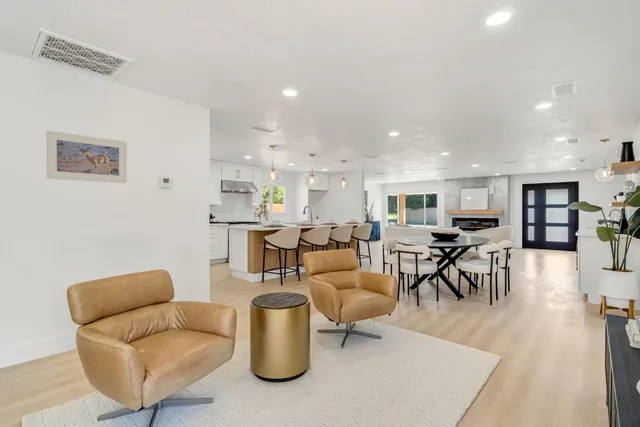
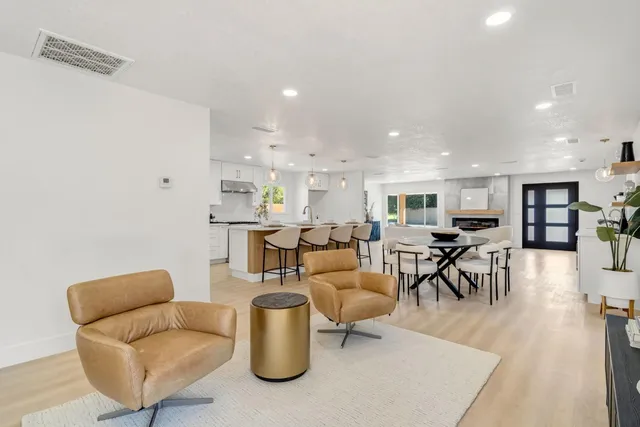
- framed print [45,130,128,184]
